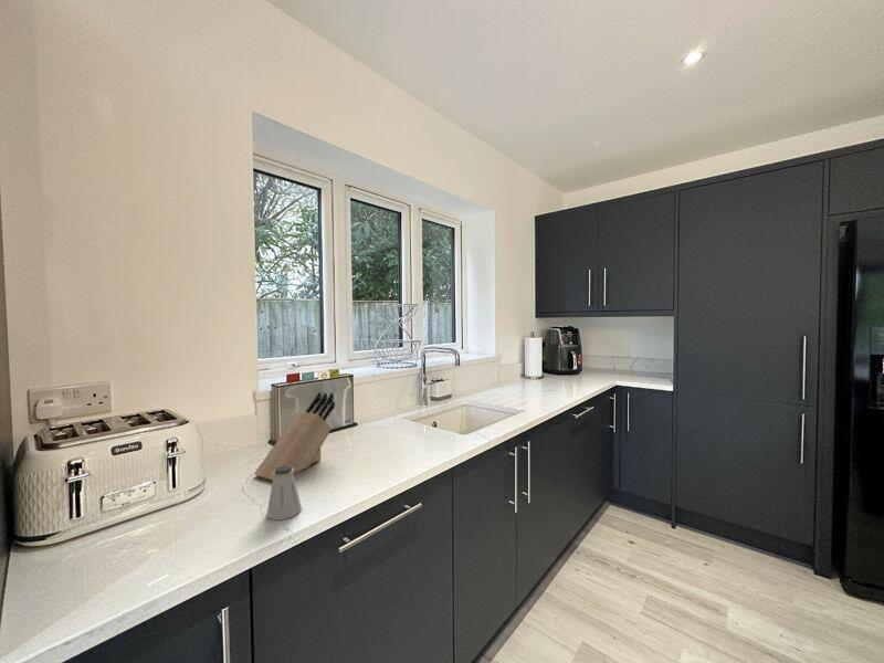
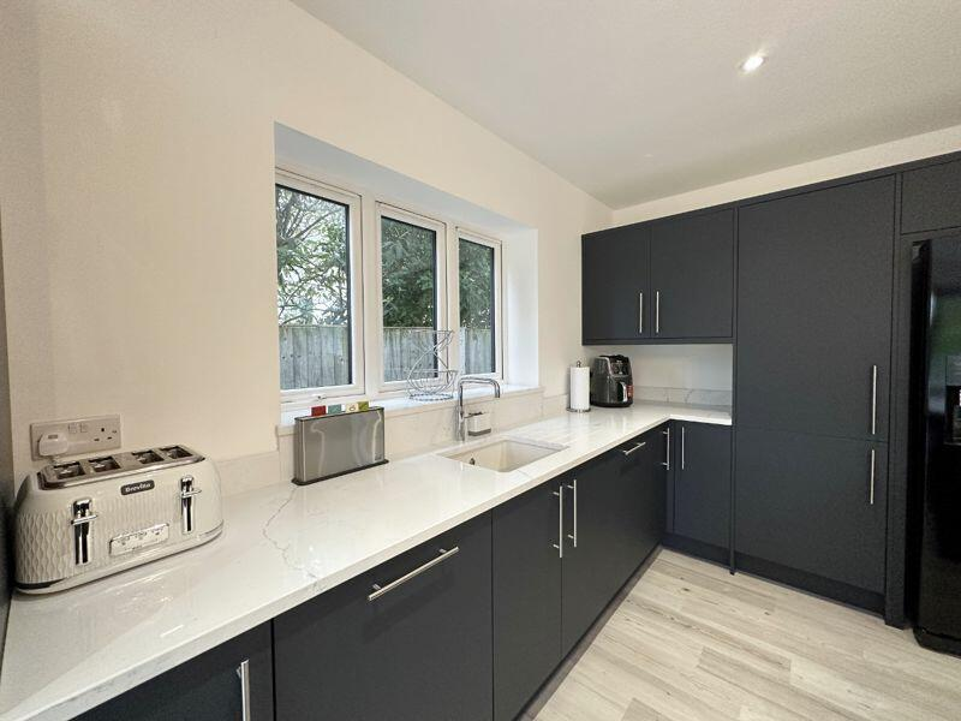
- saltshaker [266,465,303,520]
- knife block [253,391,336,482]
